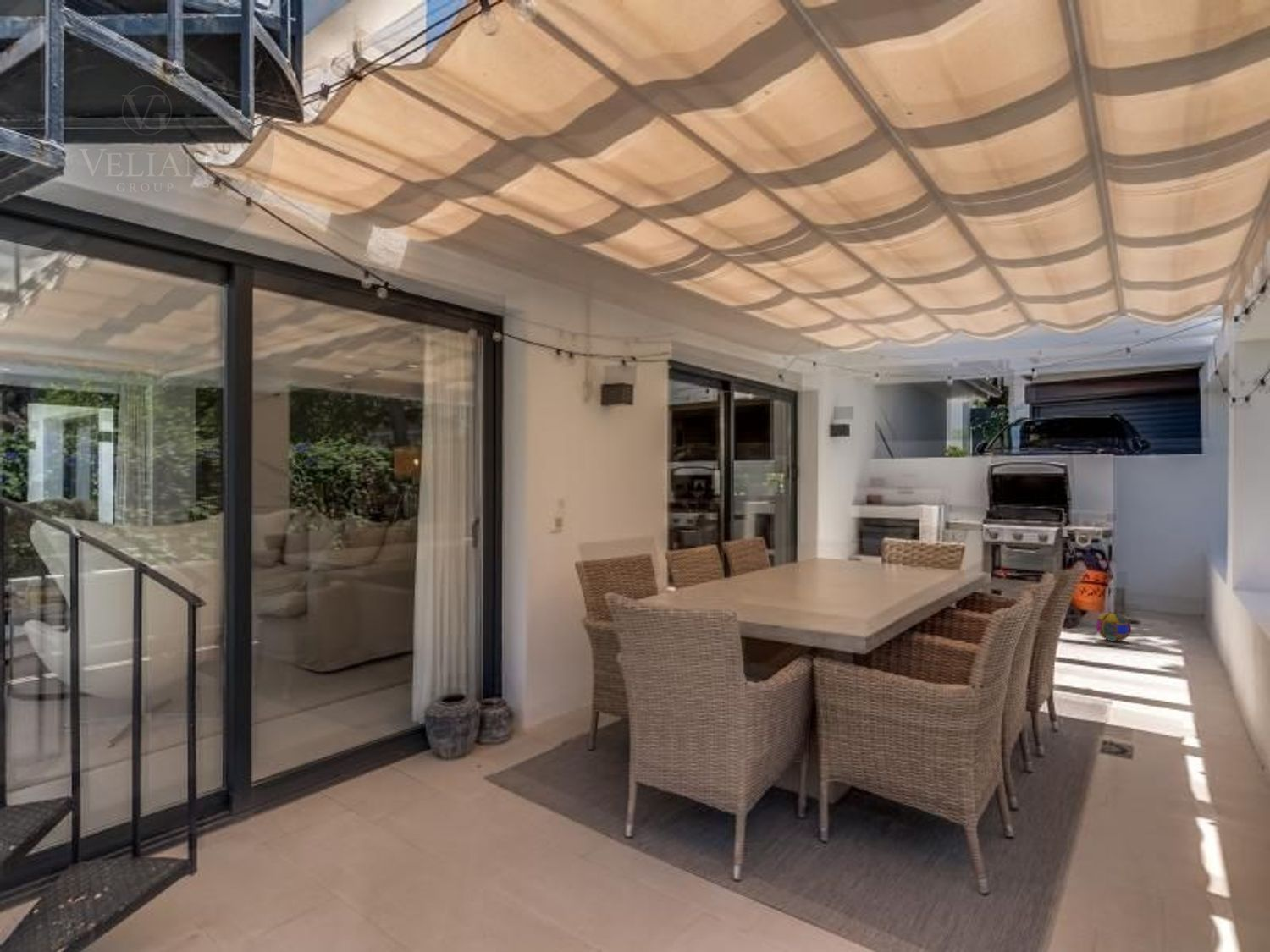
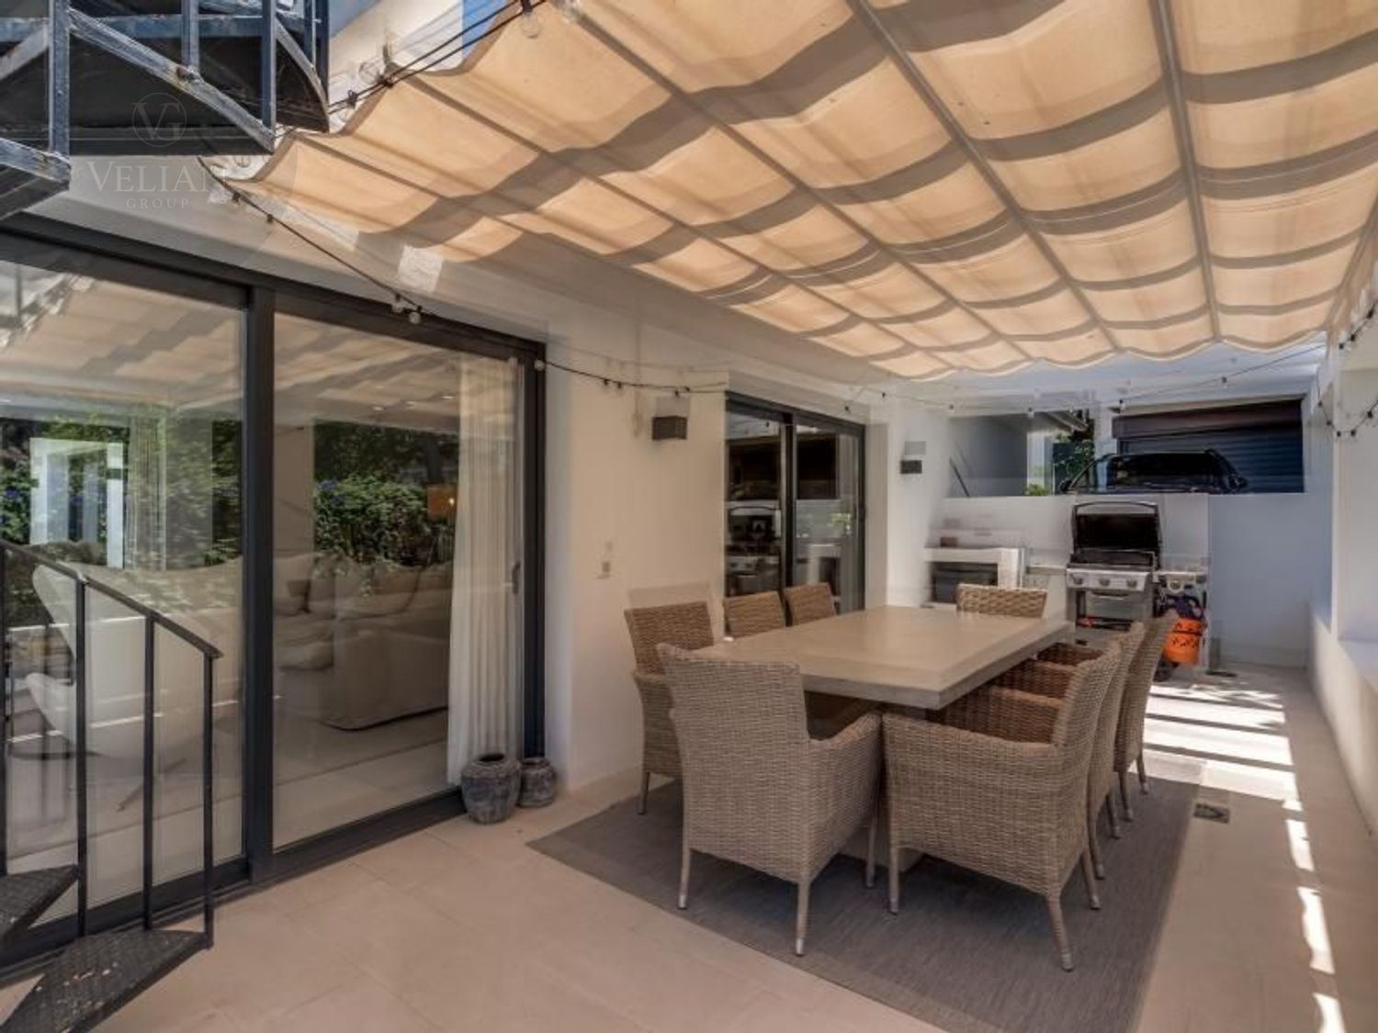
- ball [1095,611,1132,642]
